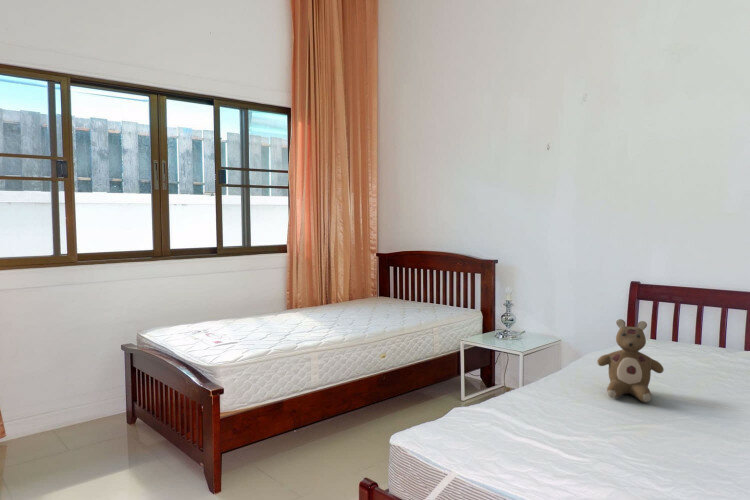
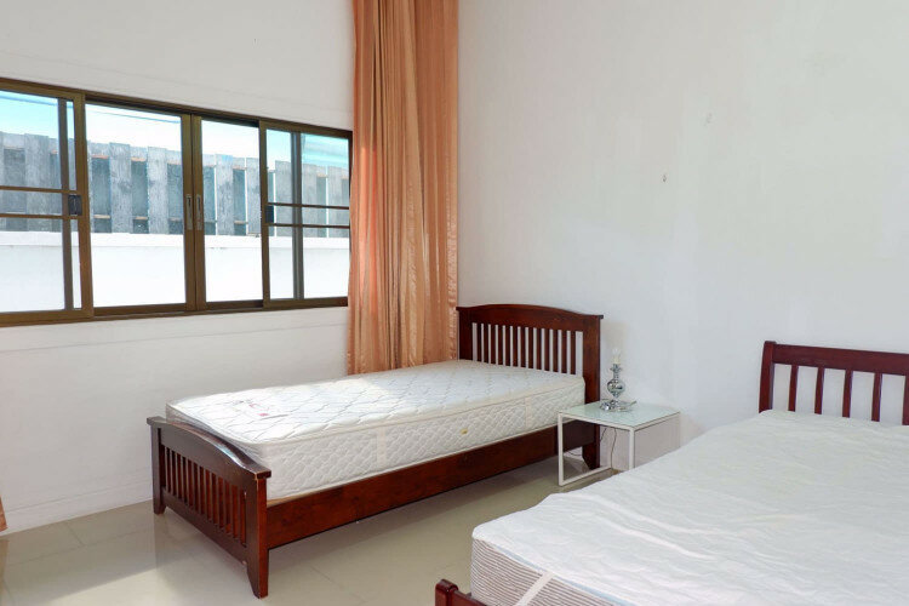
- stuffed bear [596,318,665,404]
